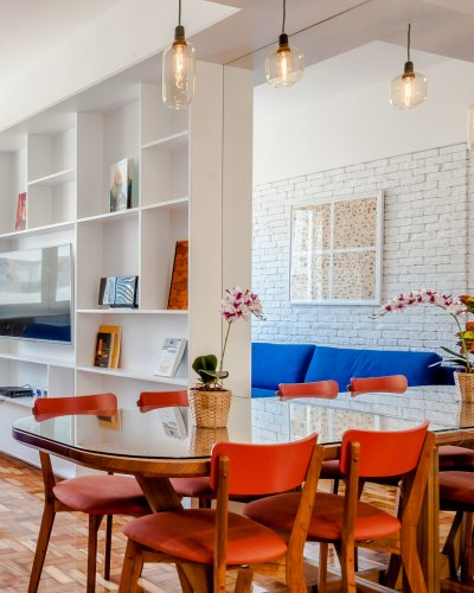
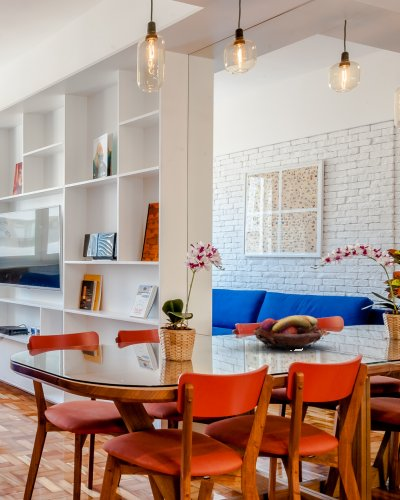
+ fruit basket [252,314,331,351]
